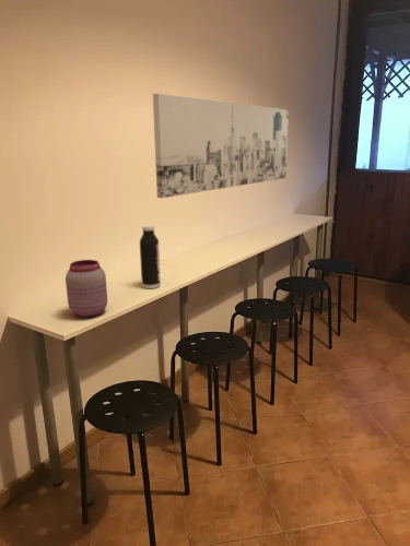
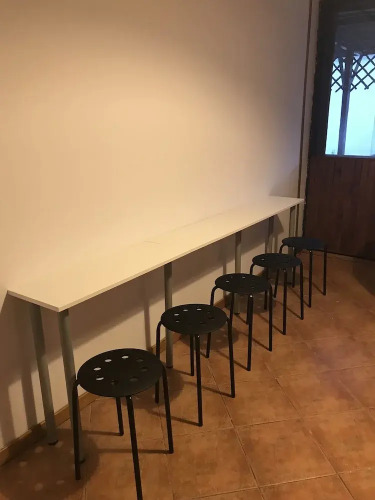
- jar [65,259,108,318]
- water bottle [139,224,162,289]
- wall art [152,92,290,199]
